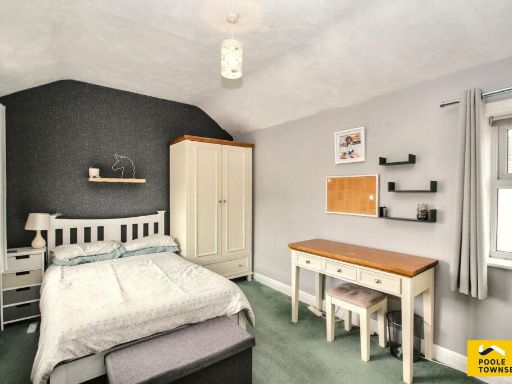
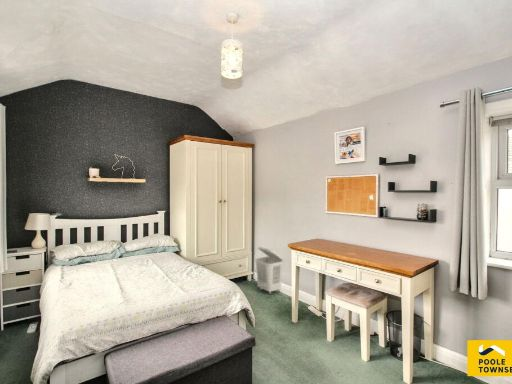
+ laundry basket [254,246,284,296]
